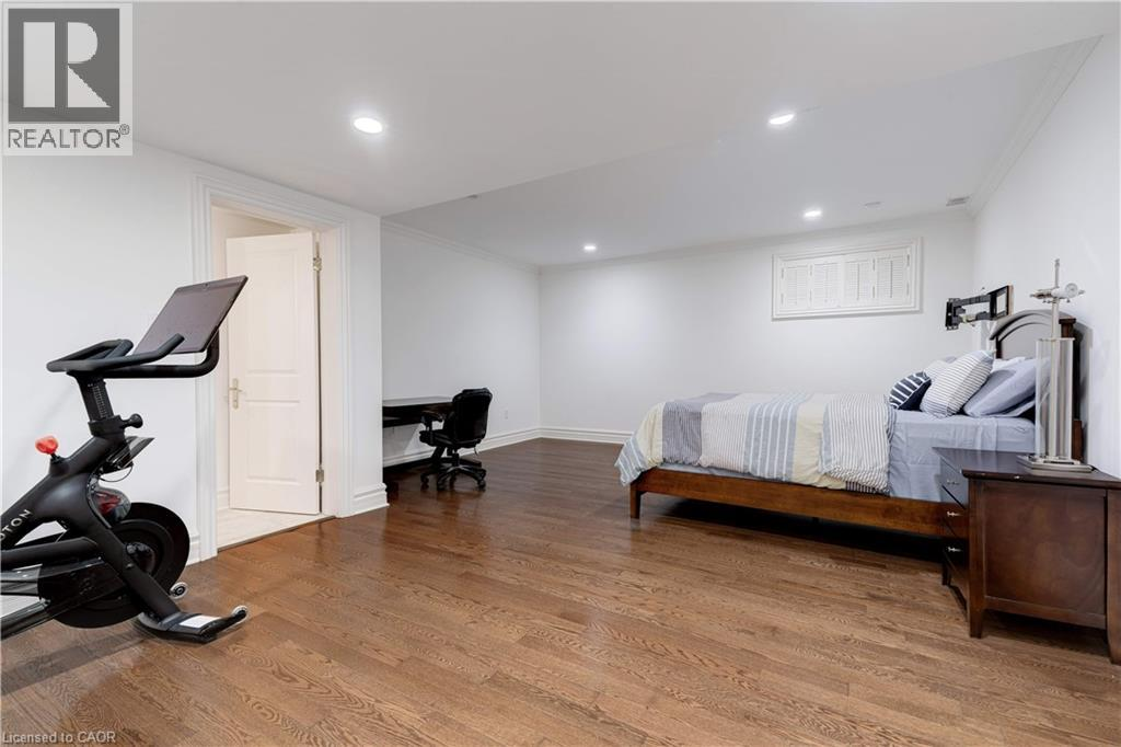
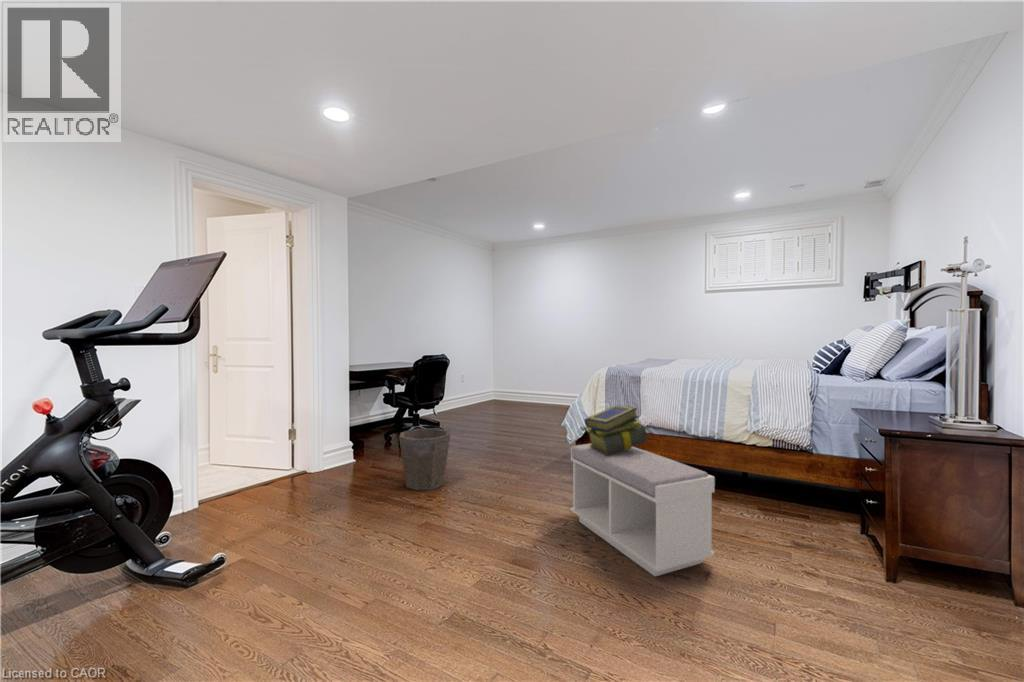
+ bench [570,443,716,577]
+ stack of books [583,404,648,455]
+ waste bin [398,427,451,491]
